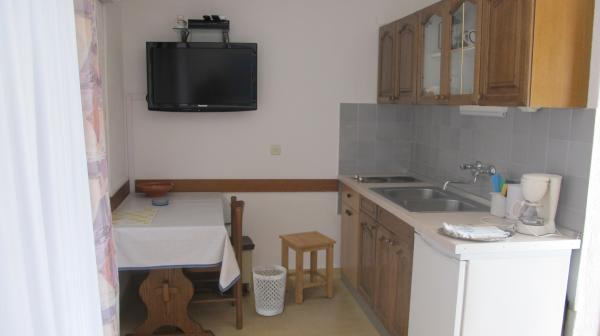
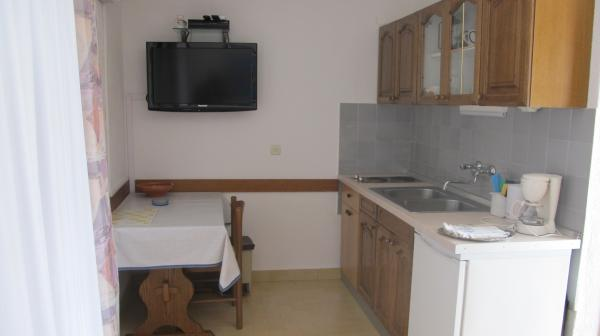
- wastebasket [252,264,287,317]
- stool [278,230,337,305]
